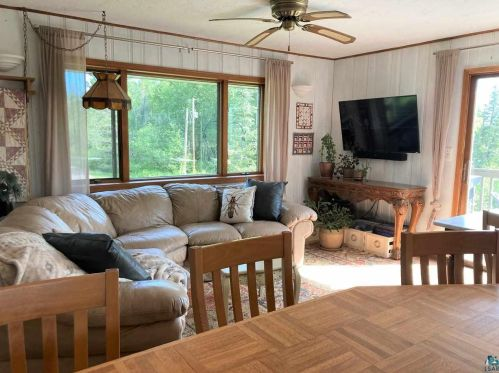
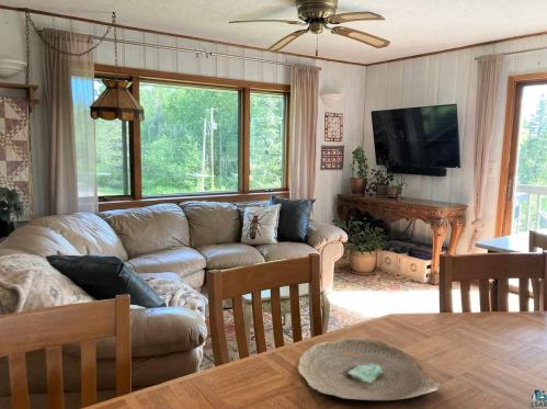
+ decorative bowl [297,337,442,401]
